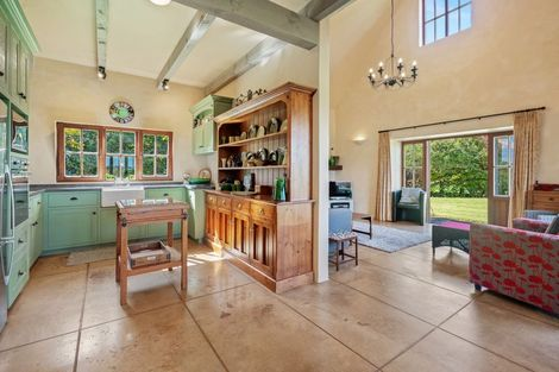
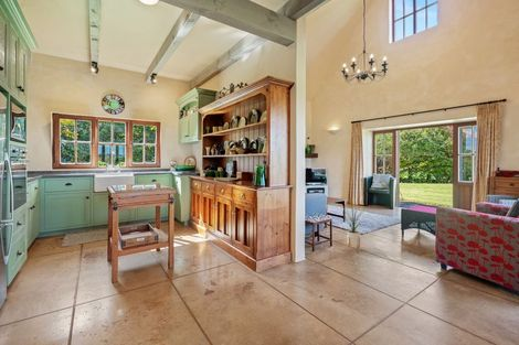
+ house plant [341,202,370,252]
